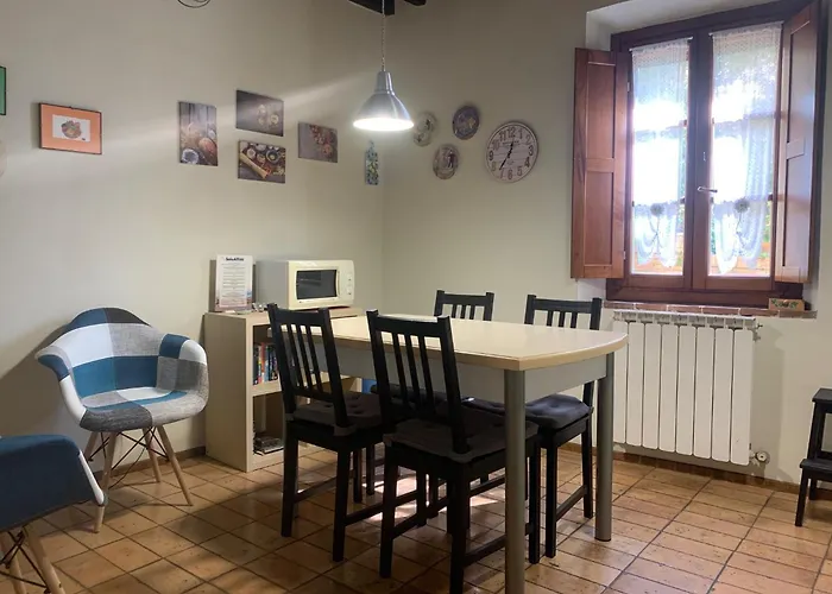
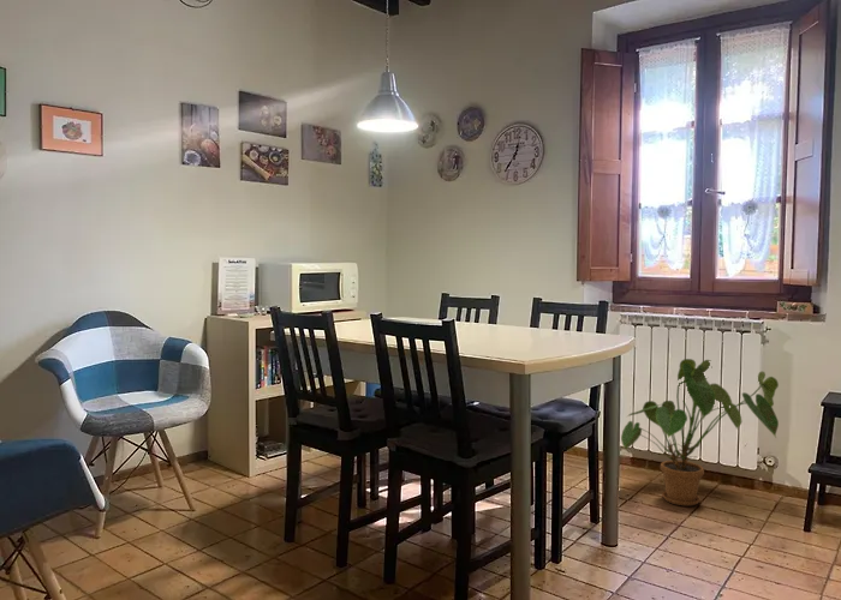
+ house plant [620,358,780,508]
